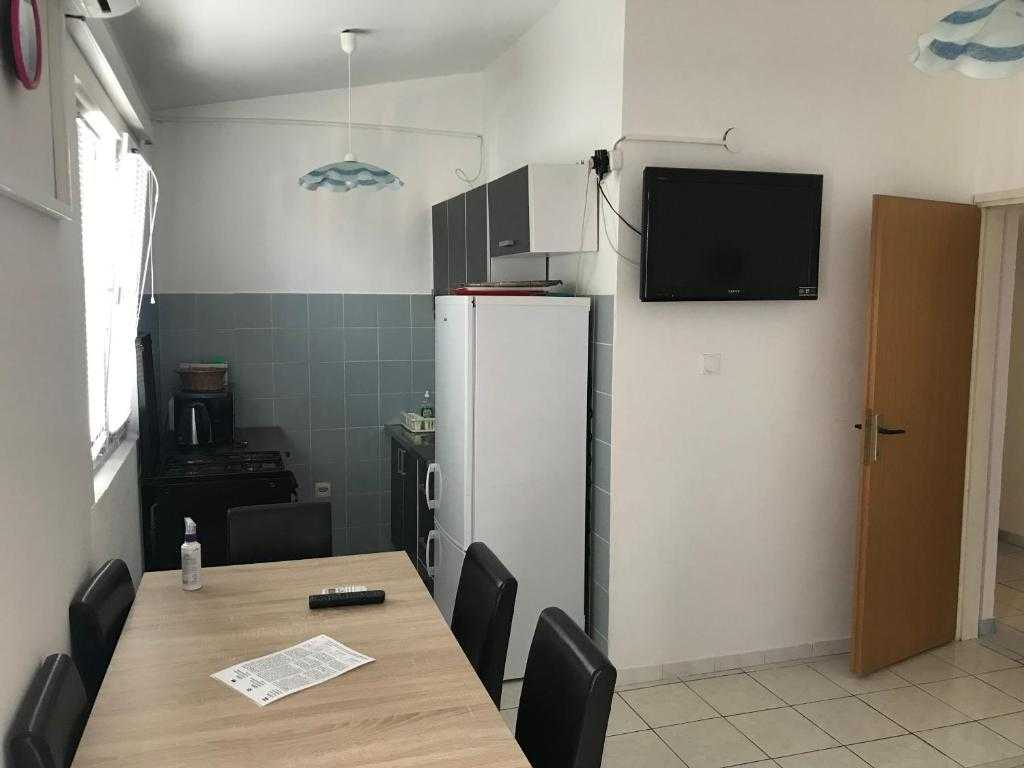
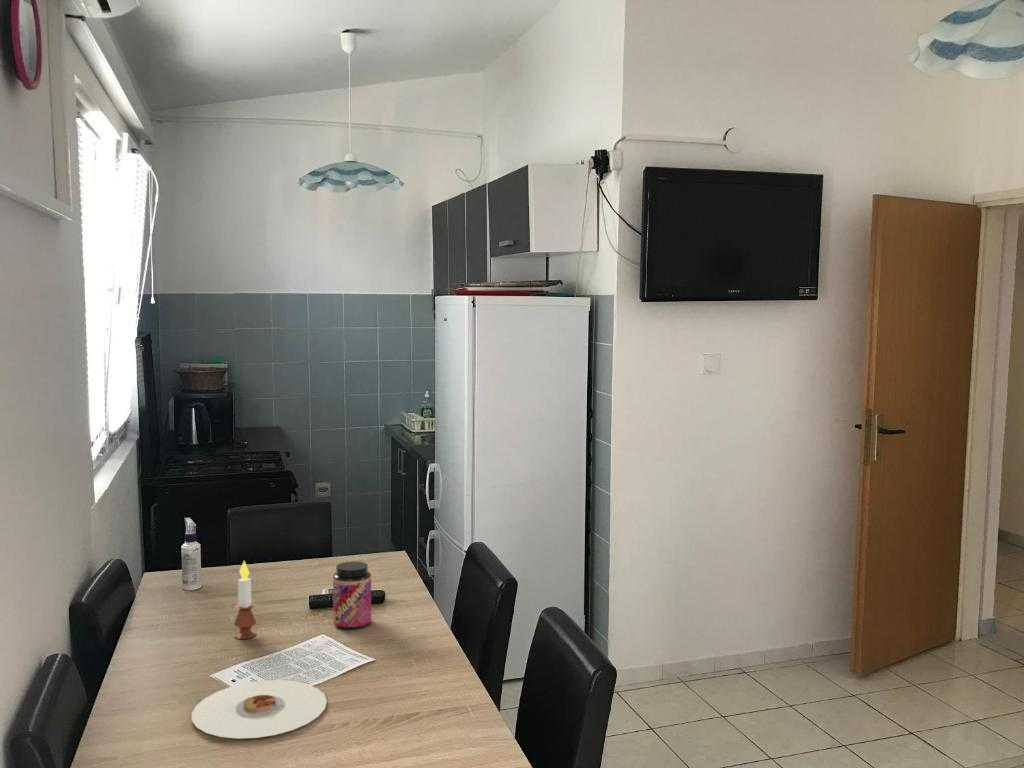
+ candle [233,560,258,640]
+ plate [191,679,328,739]
+ jar [332,560,372,630]
